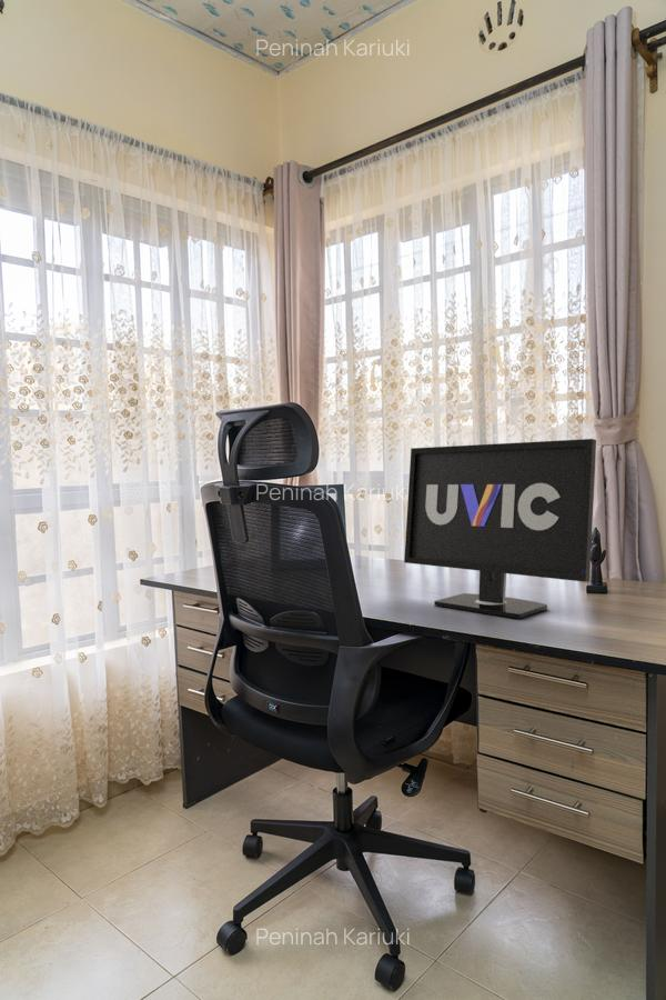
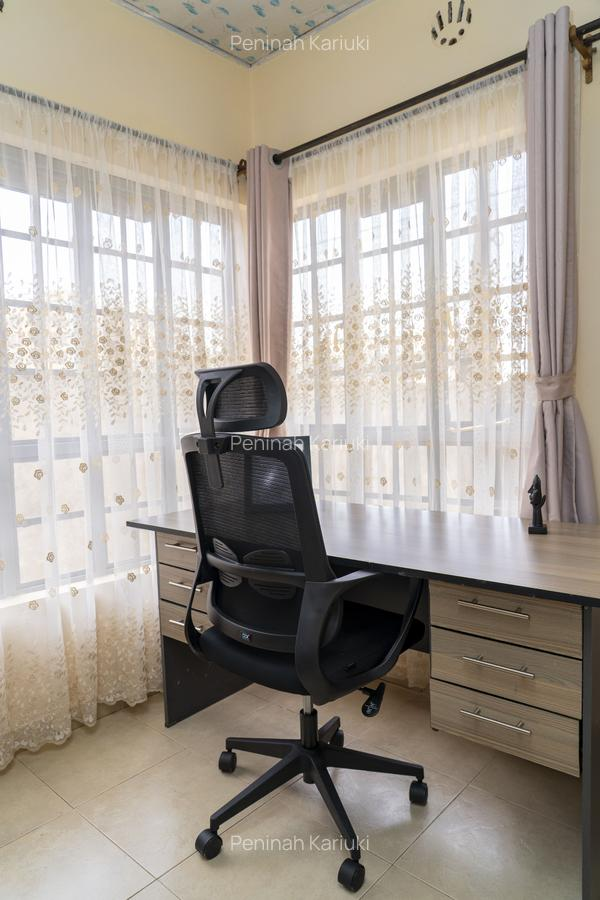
- monitor [403,438,597,620]
